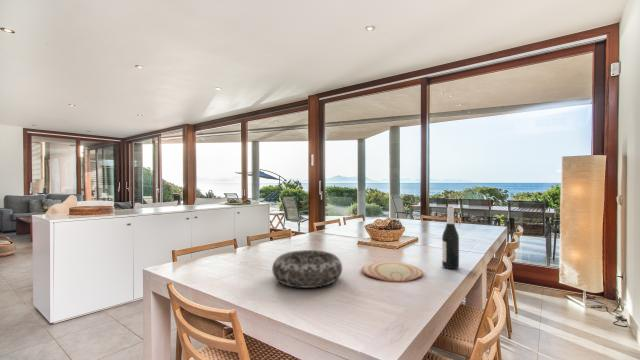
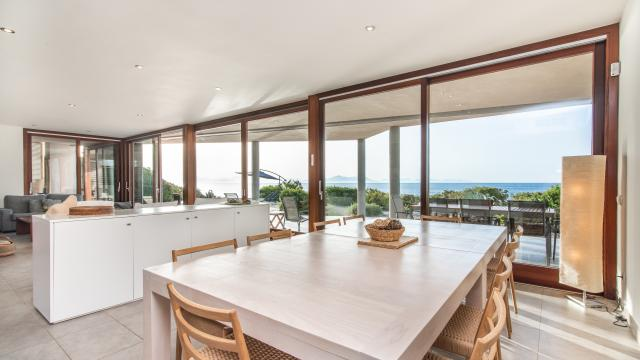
- plate [361,261,424,283]
- decorative bowl [271,249,343,289]
- wine bottle [441,205,460,270]
